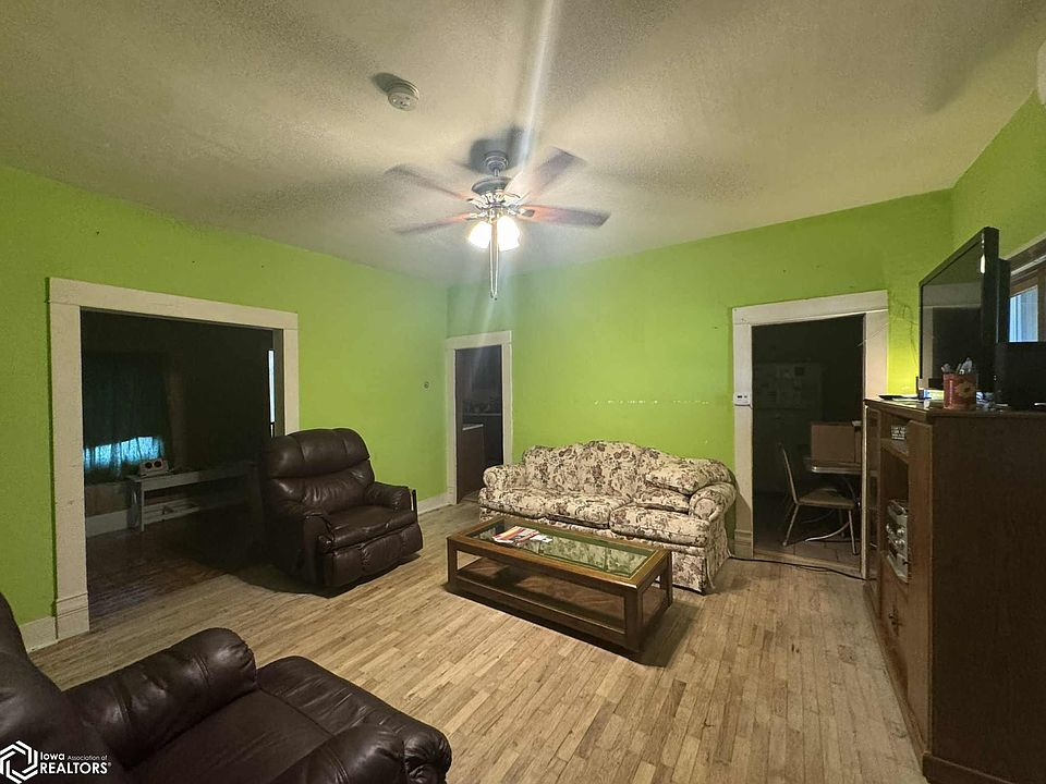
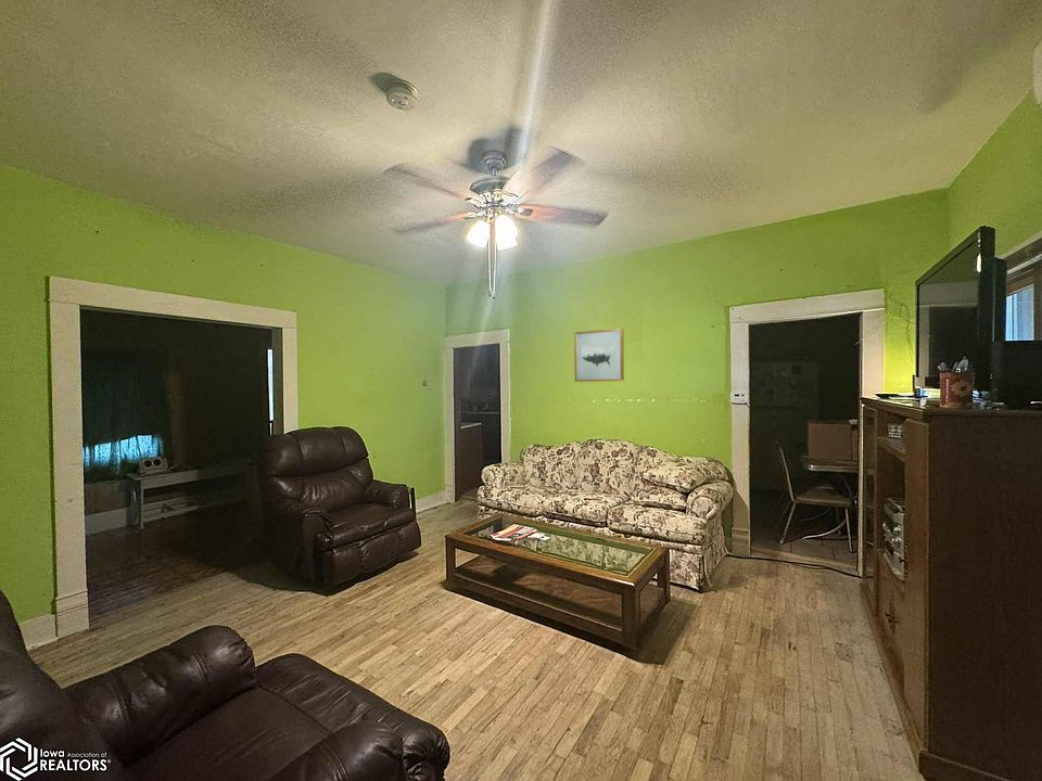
+ wall art [573,328,625,383]
